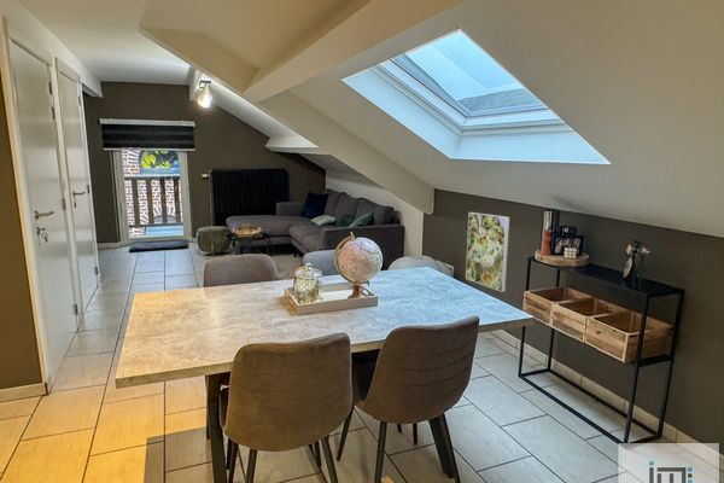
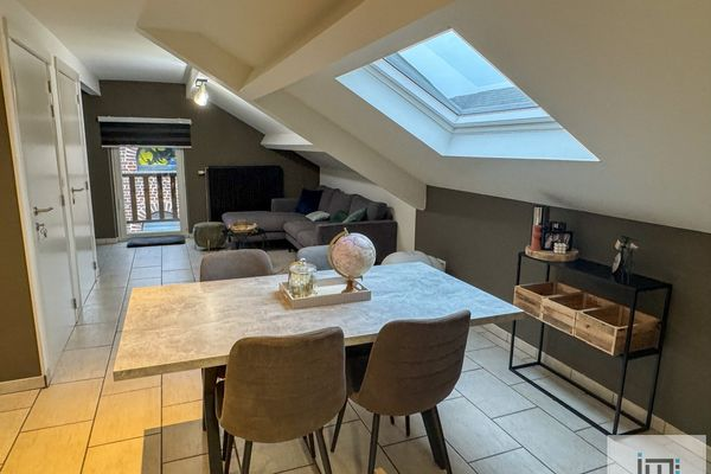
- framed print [465,211,510,293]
